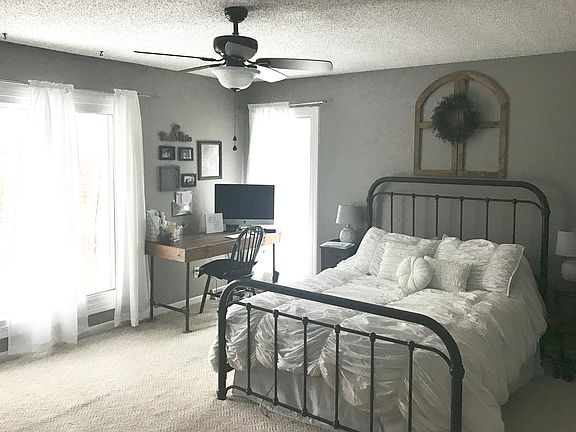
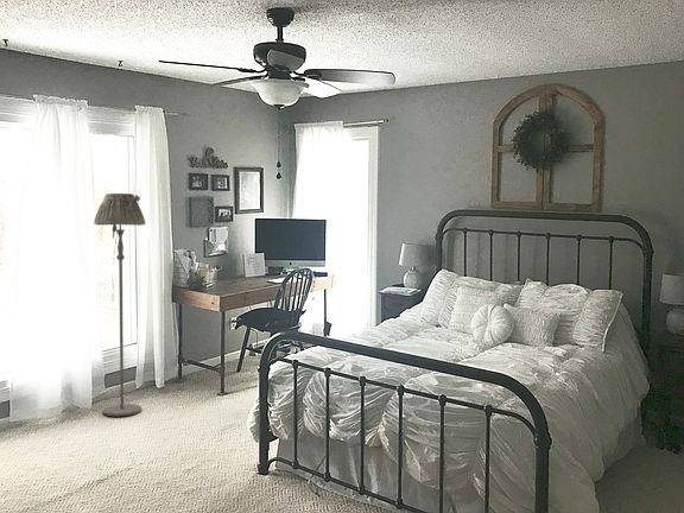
+ floor lamp [93,192,146,417]
